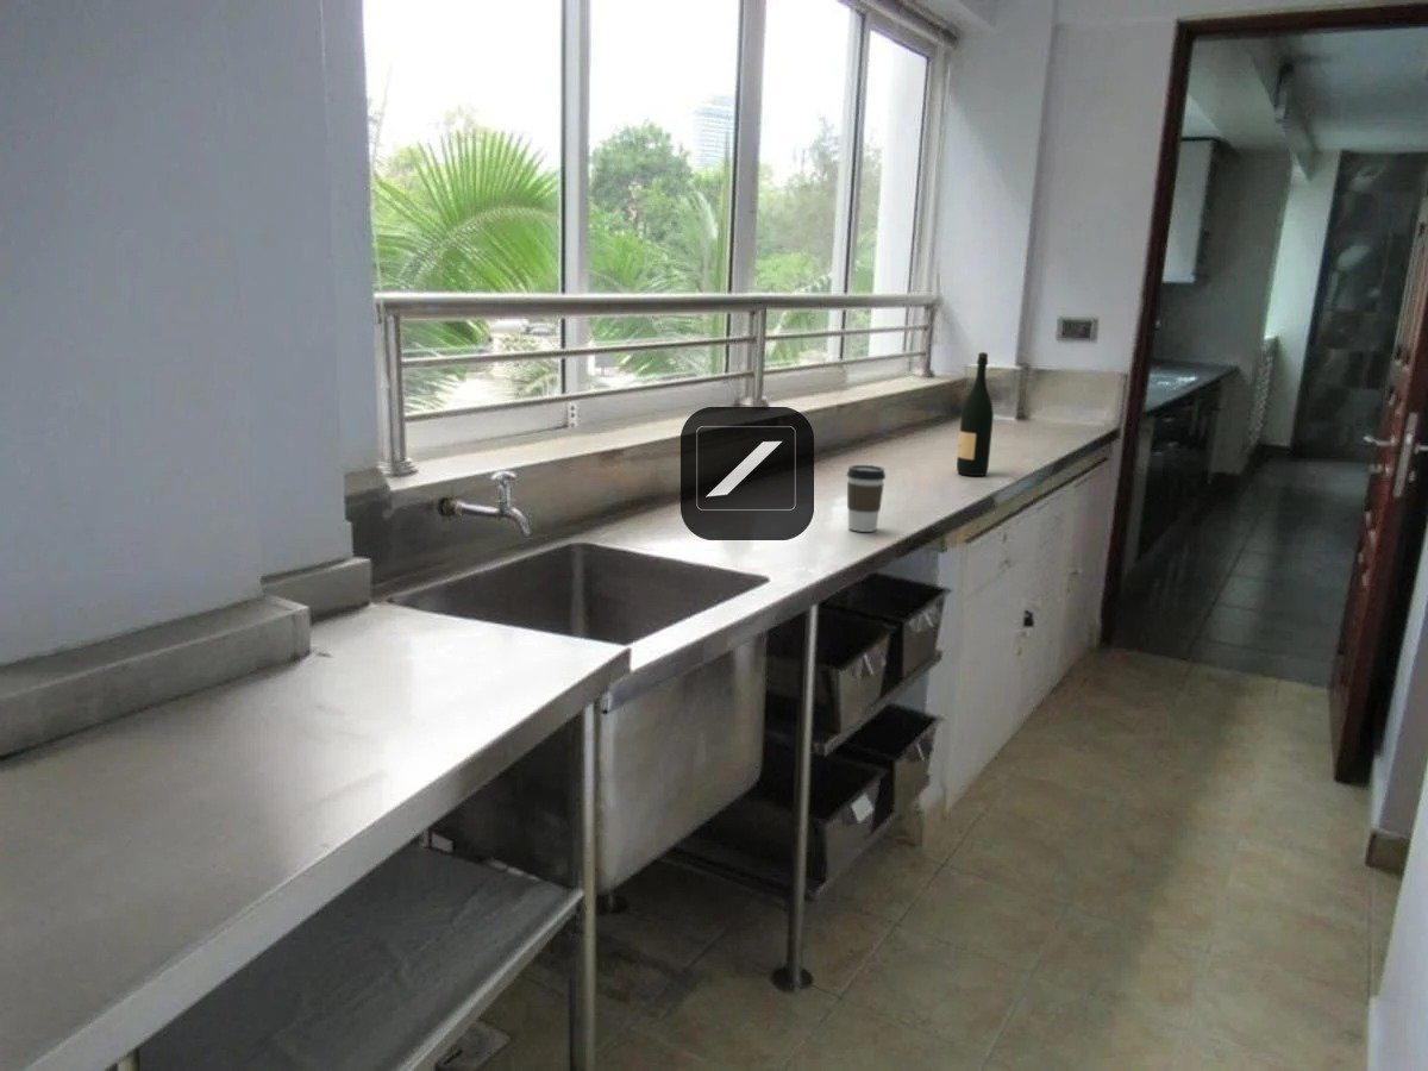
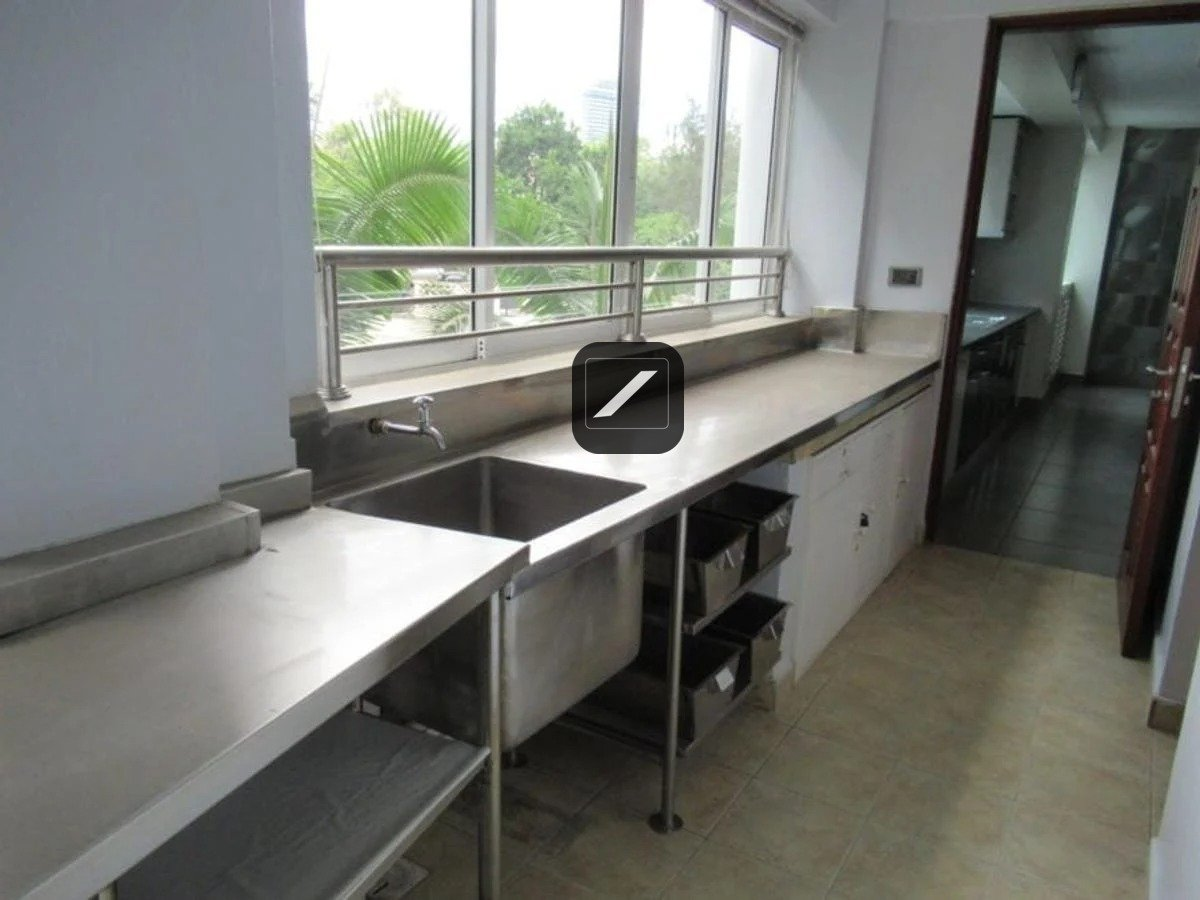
- wine bottle [956,351,995,477]
- coffee cup [846,464,887,533]
